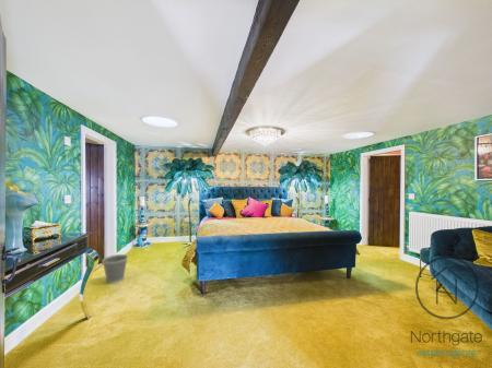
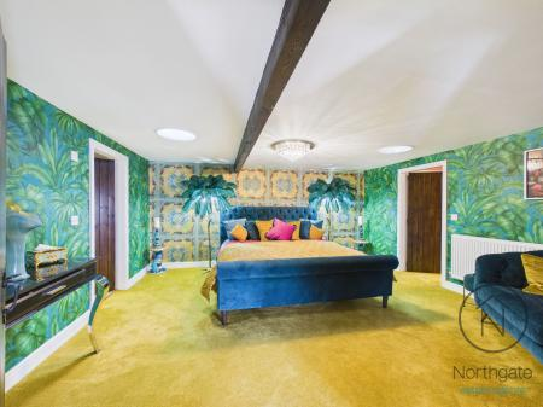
- wastebasket [101,253,129,284]
